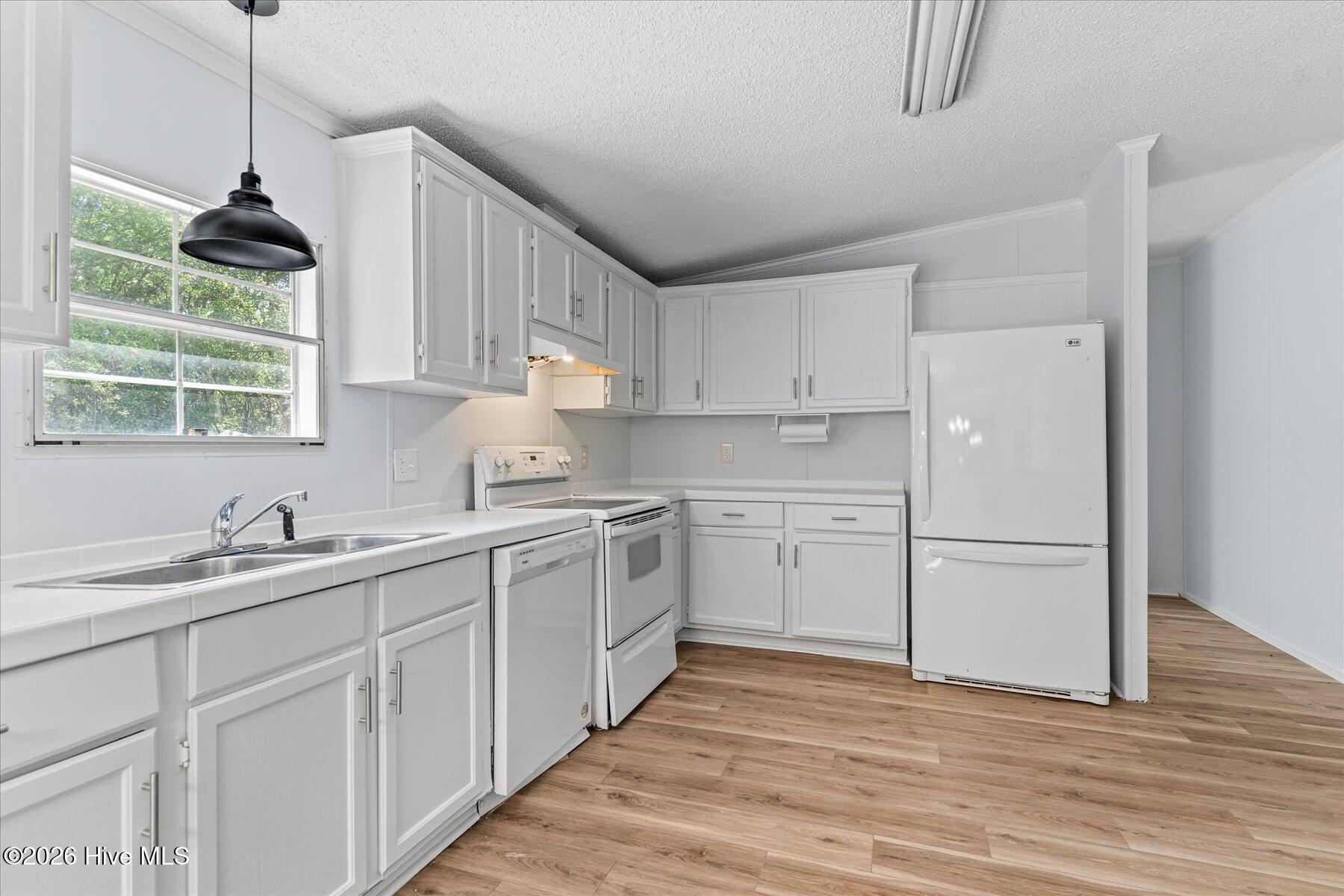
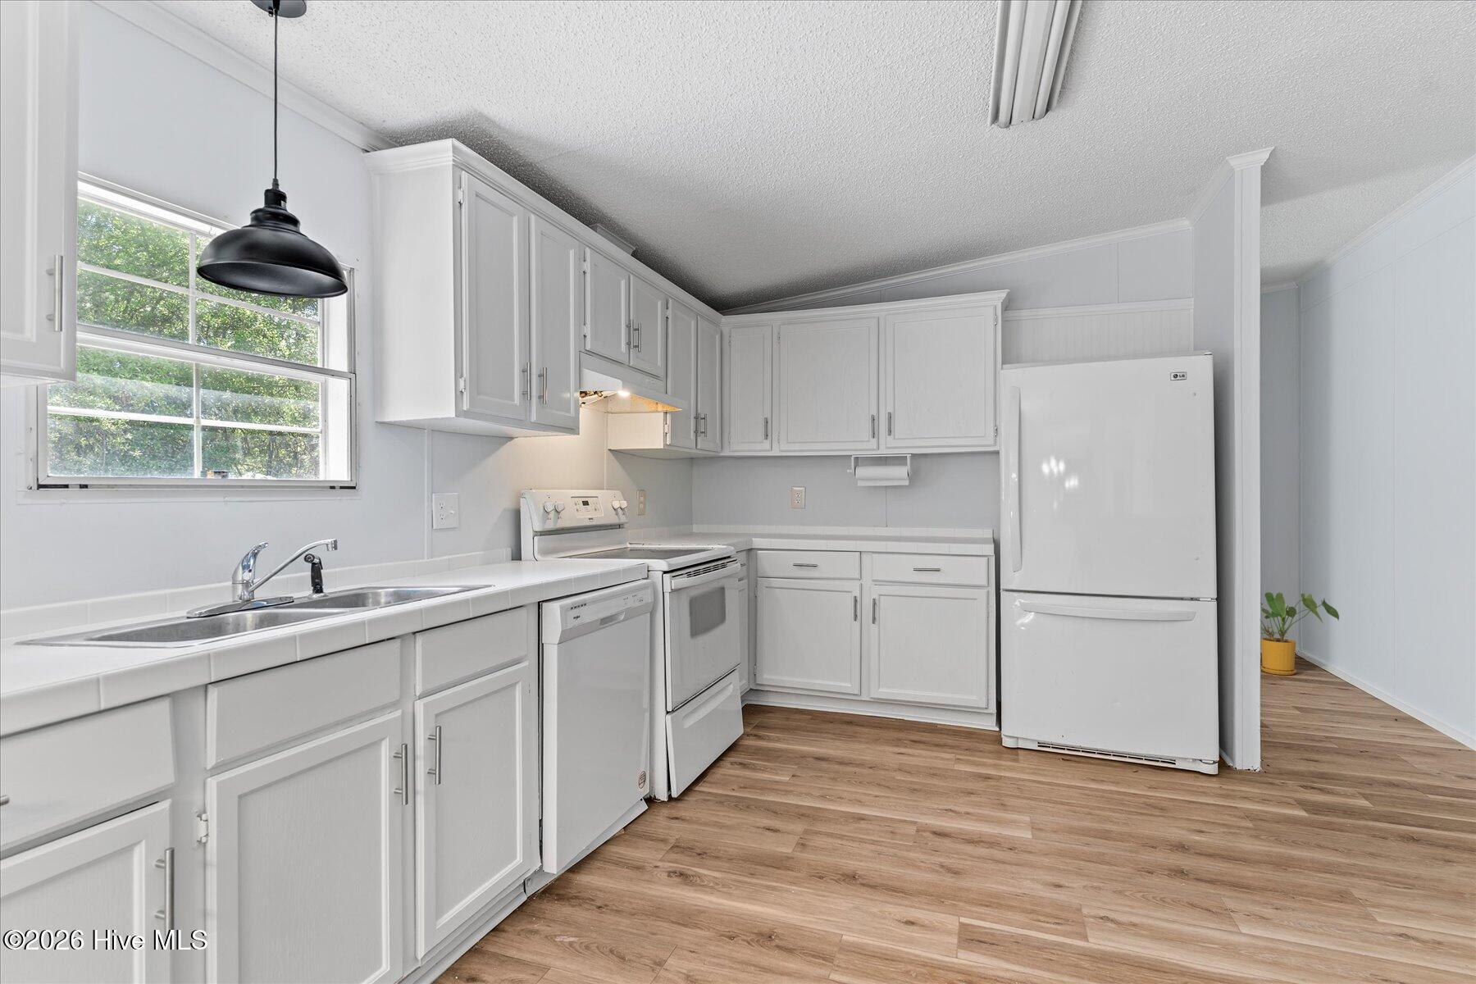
+ house plant [1261,591,1340,675]
